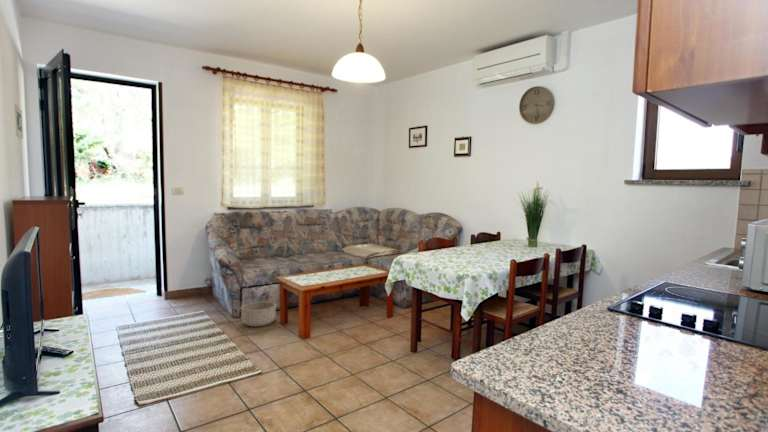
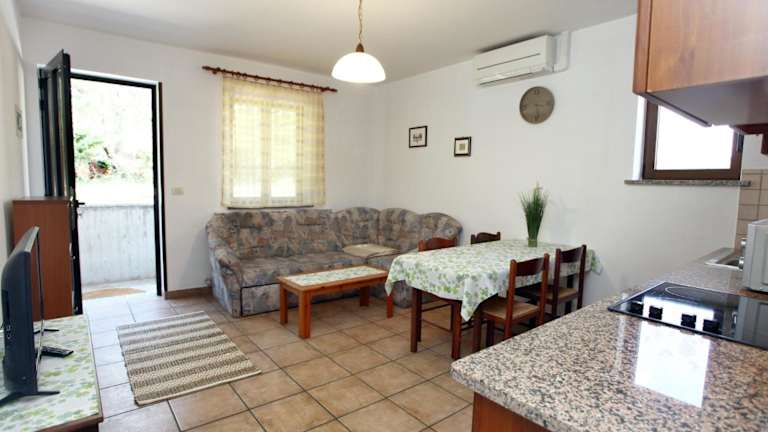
- basket [239,277,278,328]
